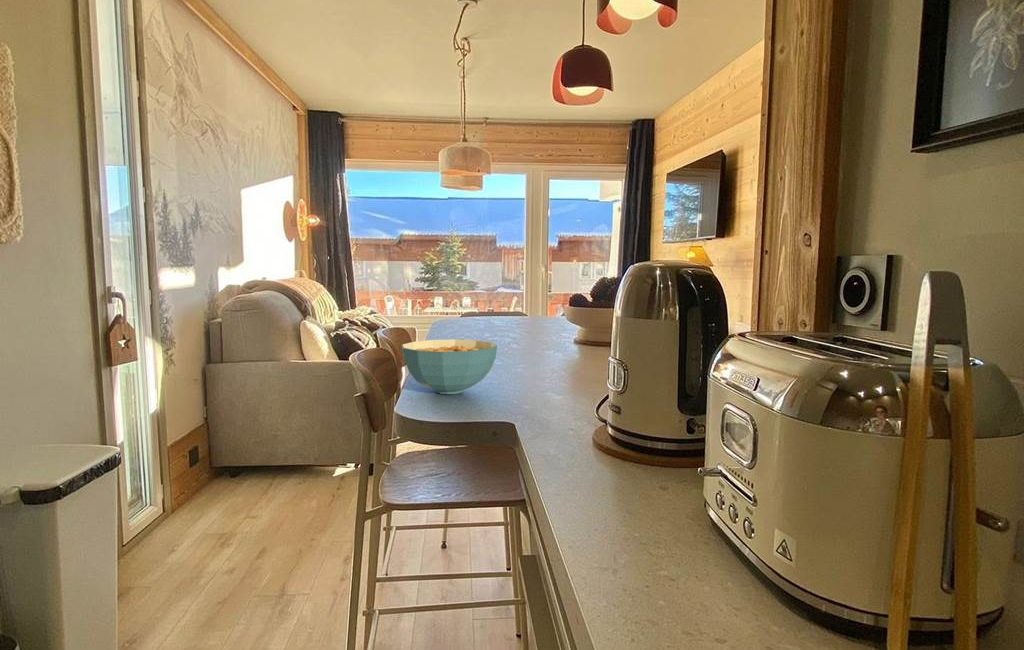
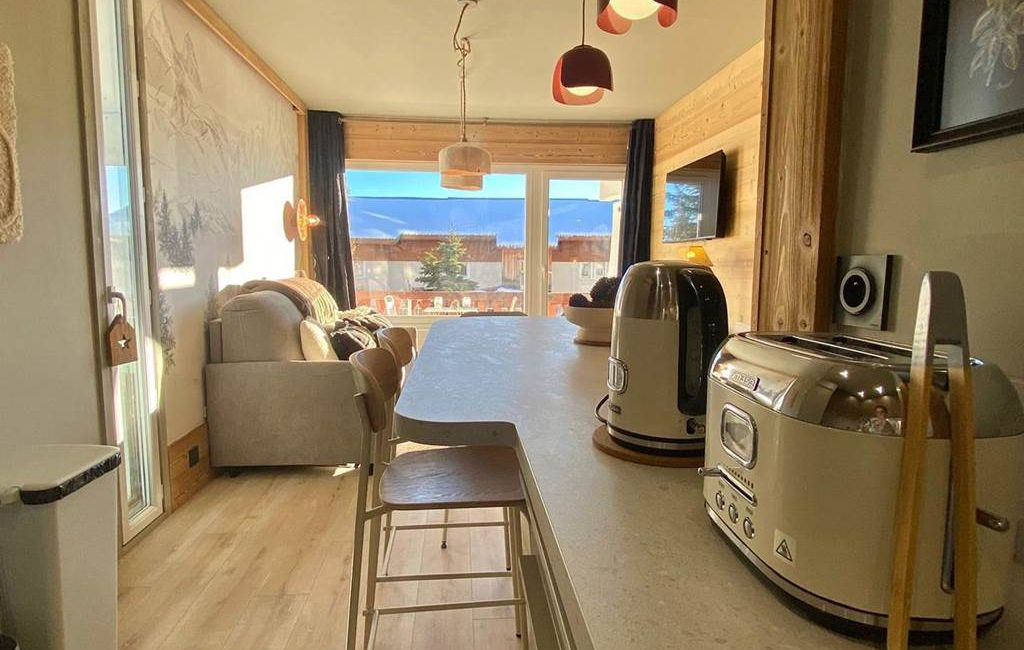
- cereal bowl [401,338,498,395]
